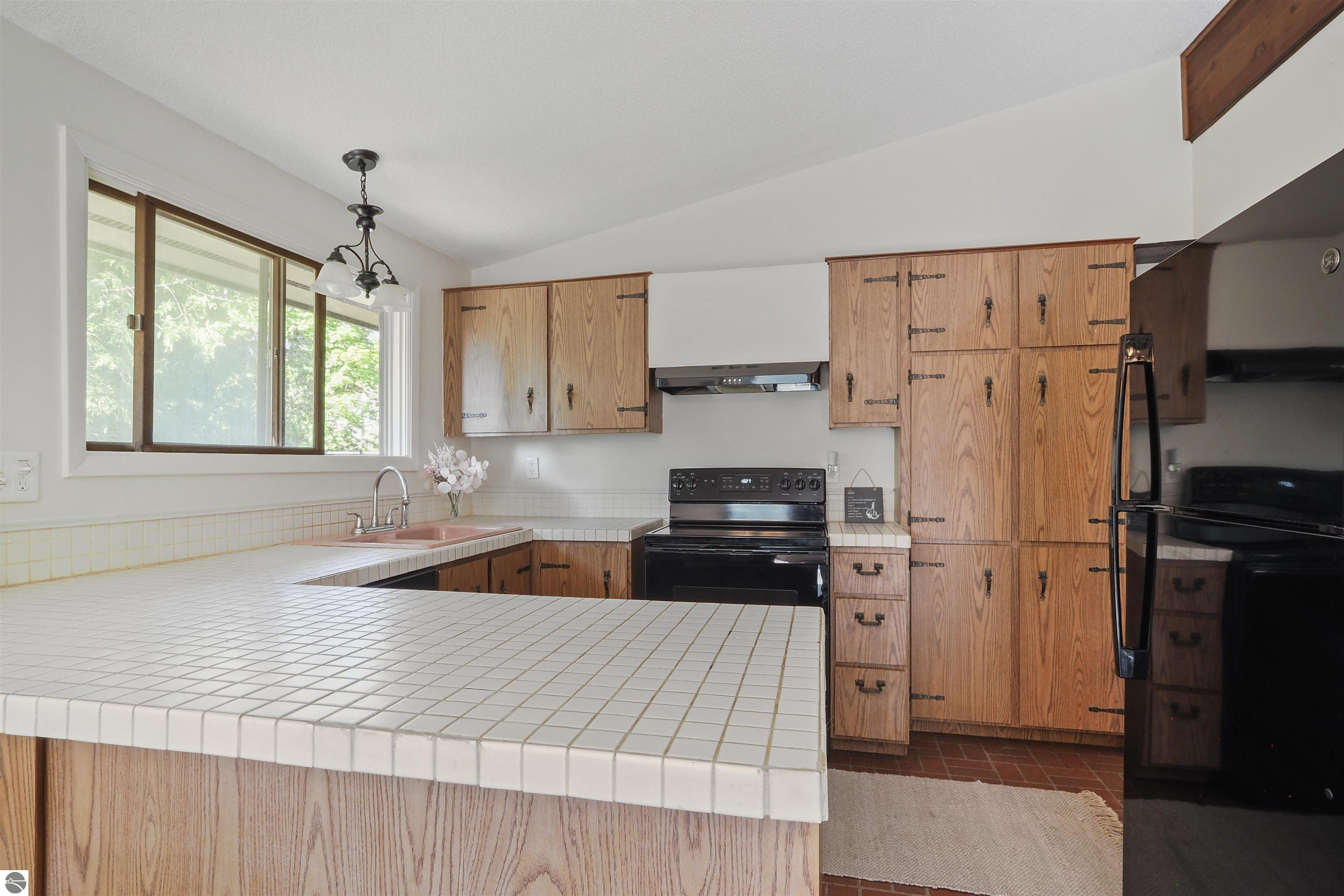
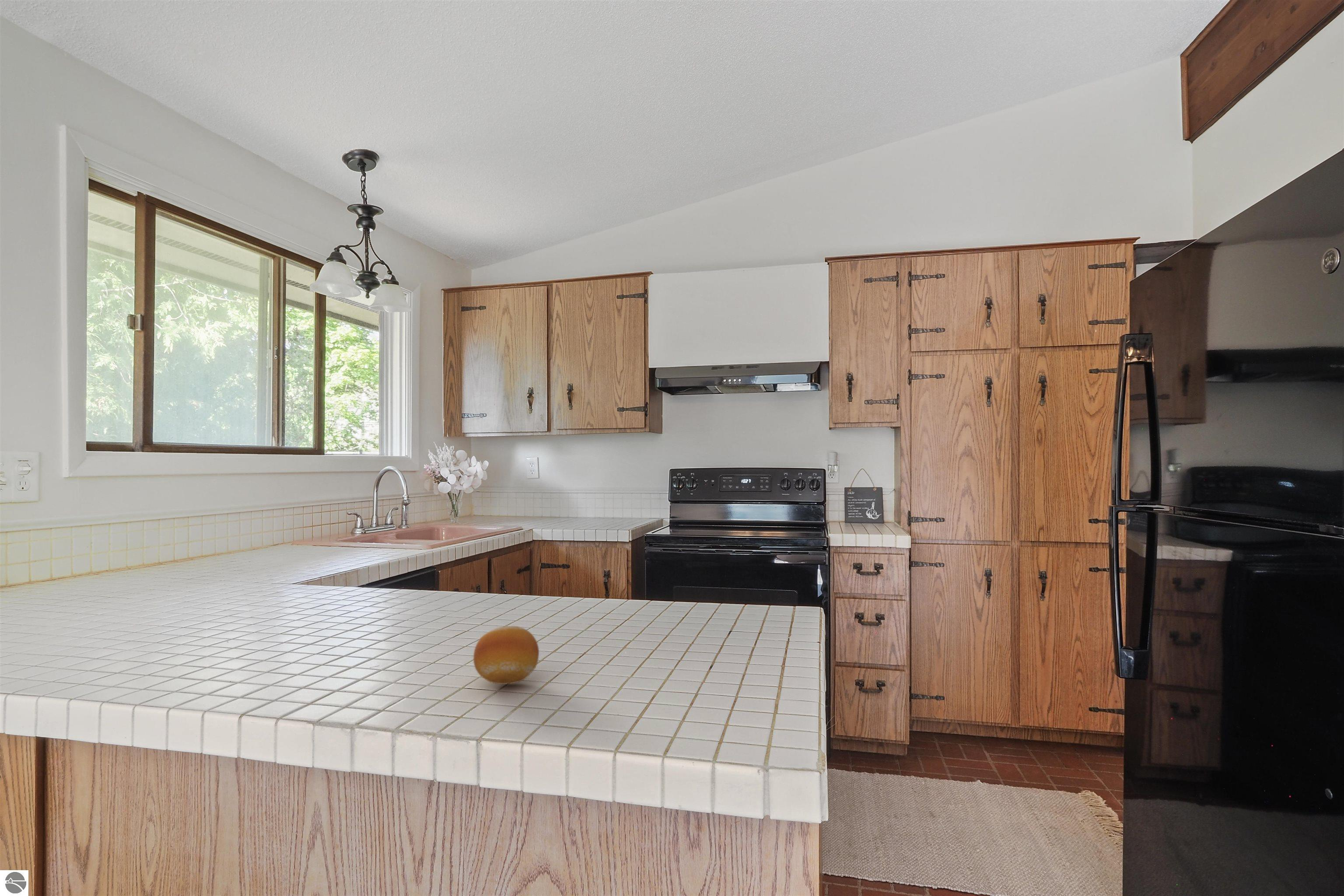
+ fruit [473,626,539,685]
